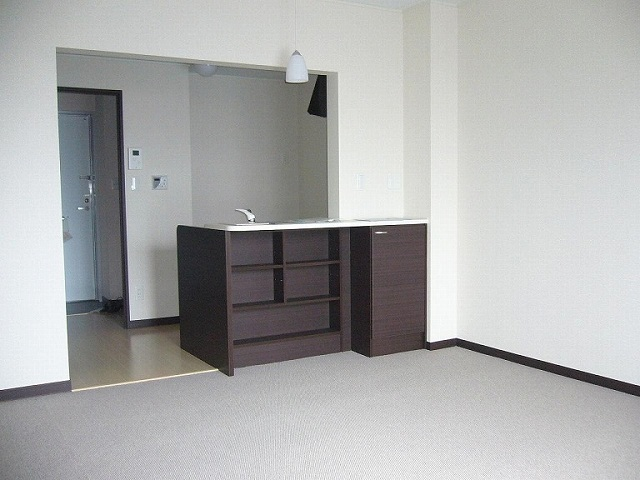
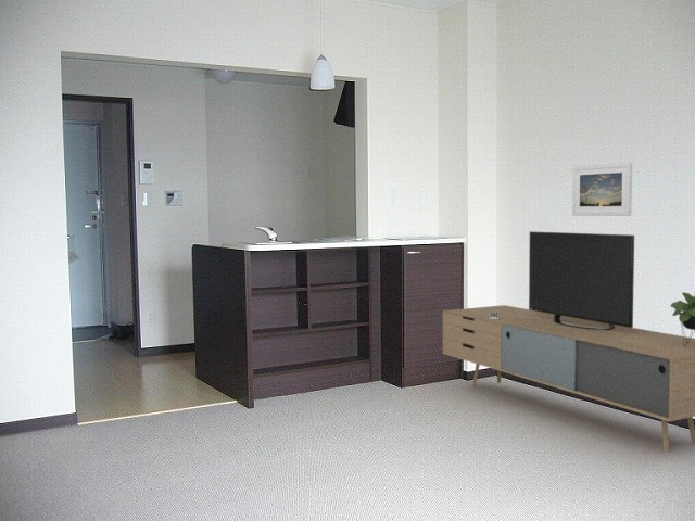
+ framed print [571,162,633,217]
+ media console [442,230,695,453]
